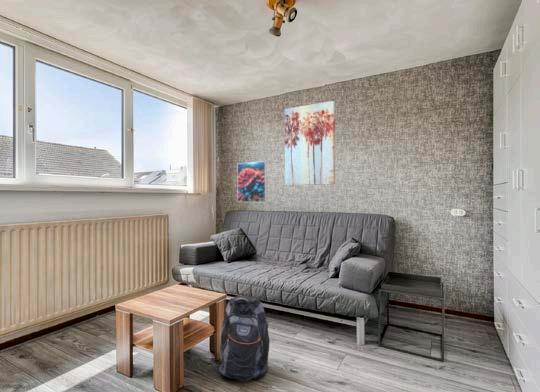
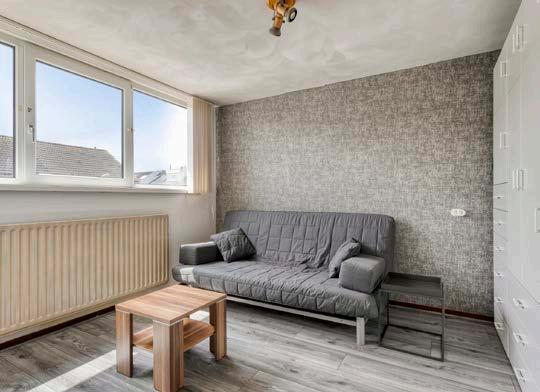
- backpack [218,295,271,382]
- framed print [236,160,268,203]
- wall art [284,100,336,186]
